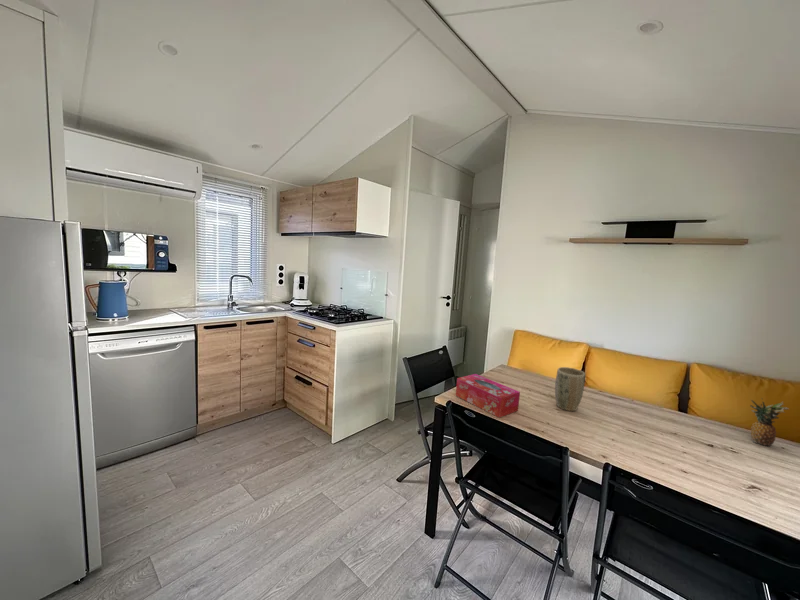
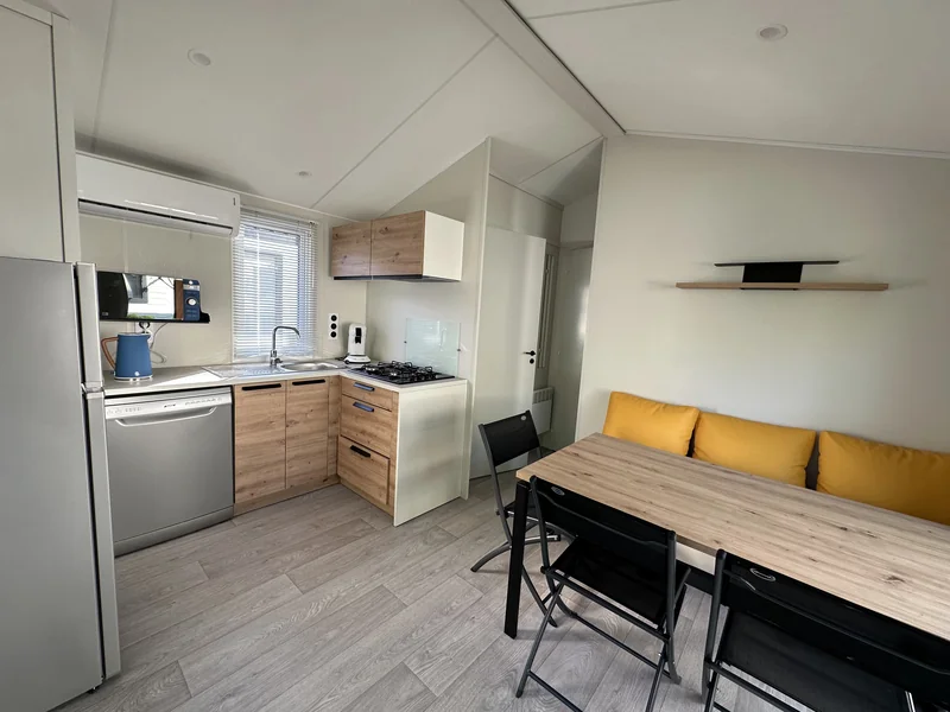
- fruit [749,397,789,447]
- tissue box [455,373,521,419]
- plant pot [554,366,586,412]
